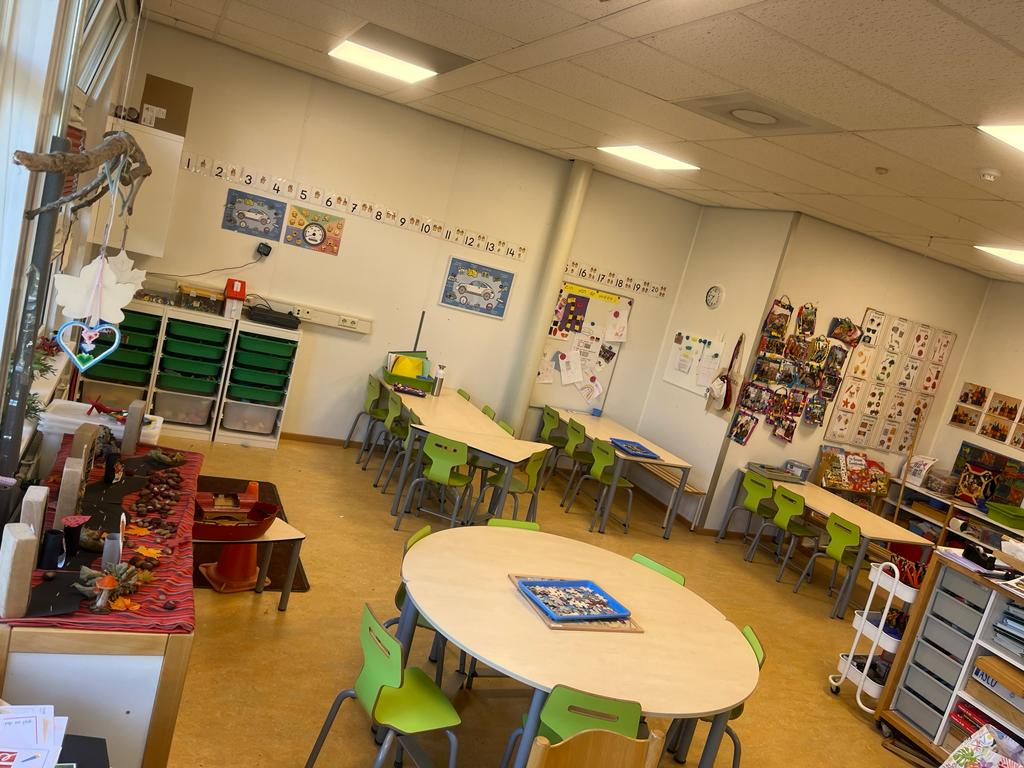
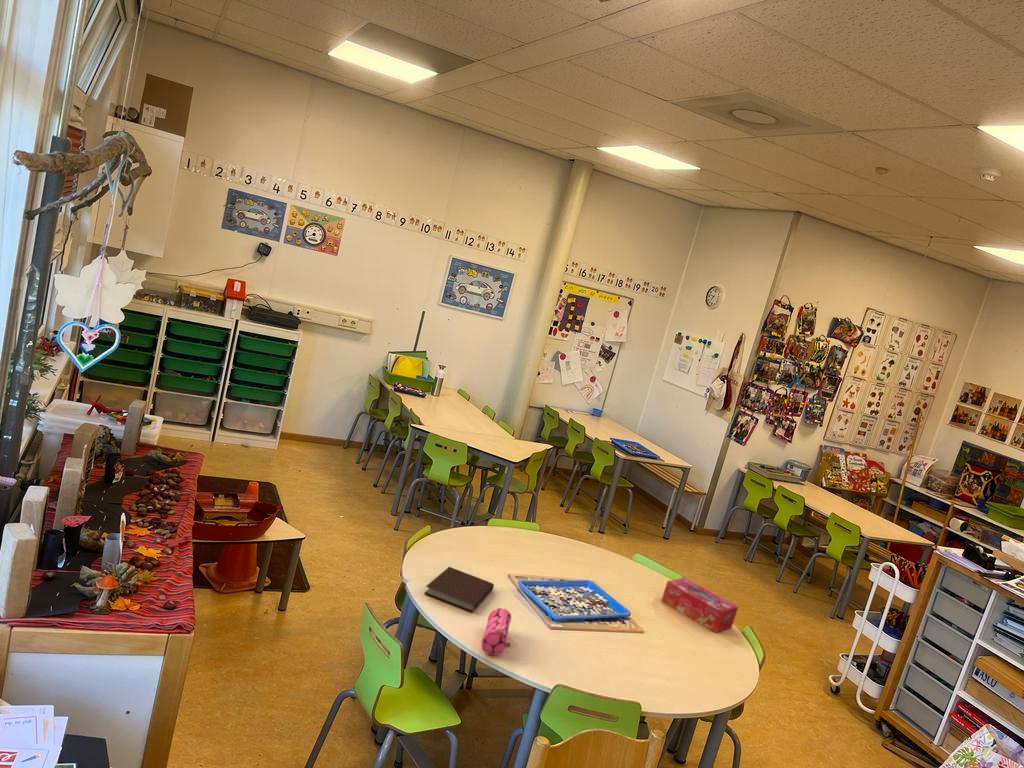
+ pencil case [481,607,512,656]
+ notebook [423,566,495,613]
+ tissue box [660,577,739,634]
